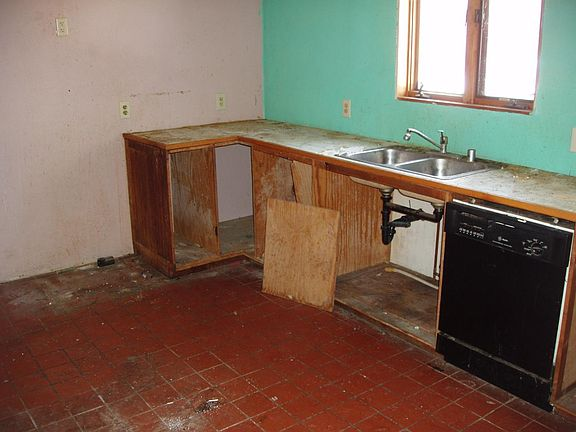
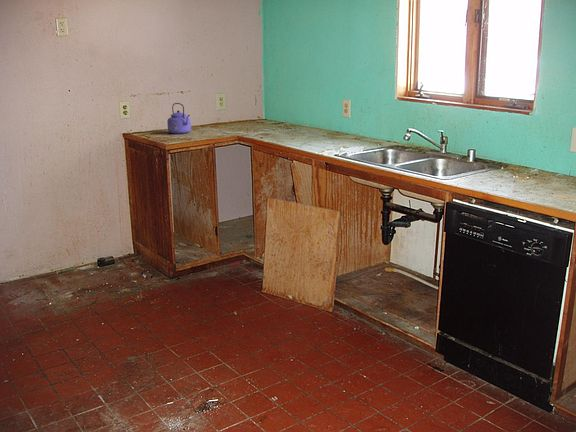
+ kettle [166,102,192,135]
